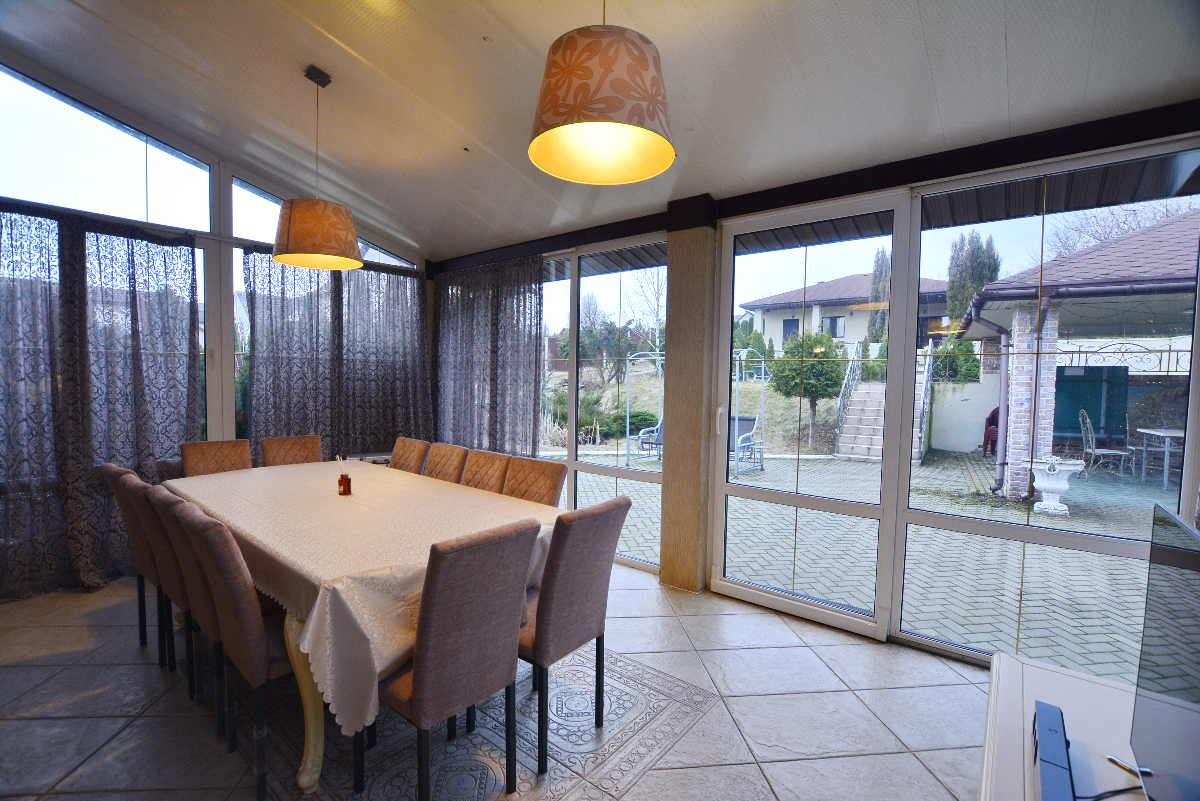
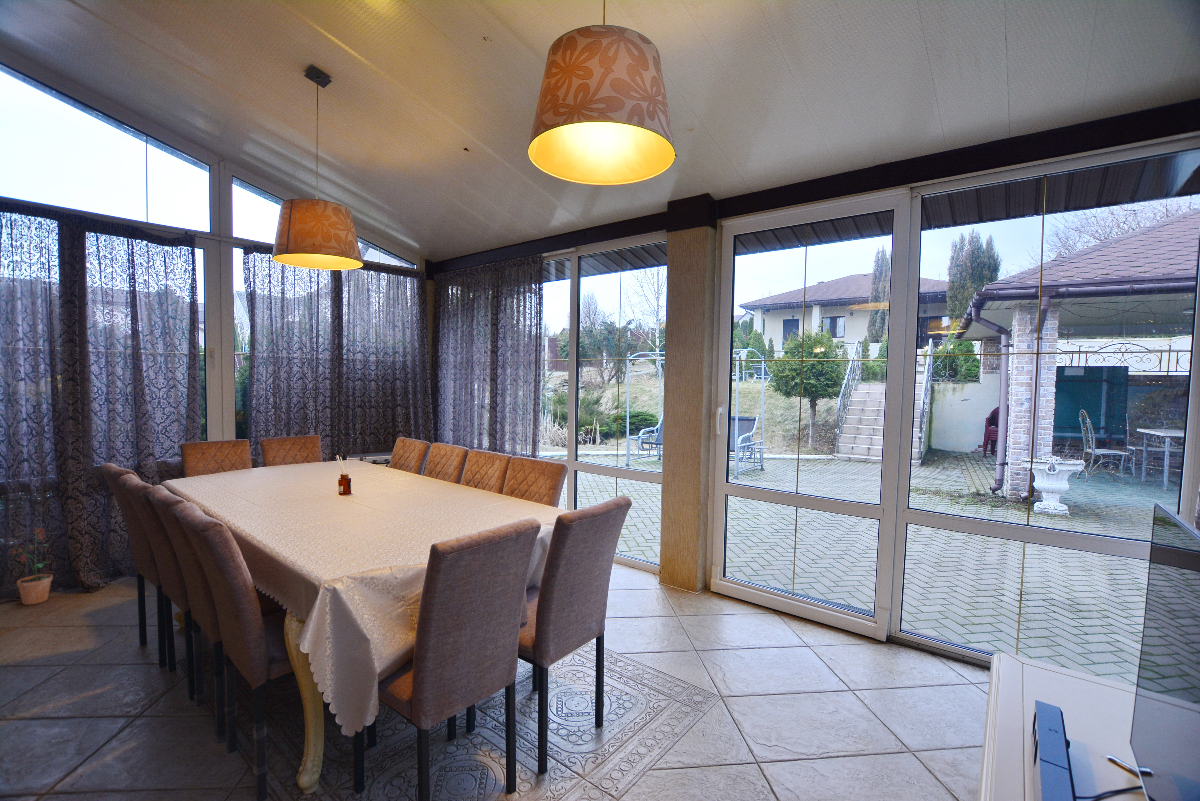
+ potted plant [11,526,54,606]
